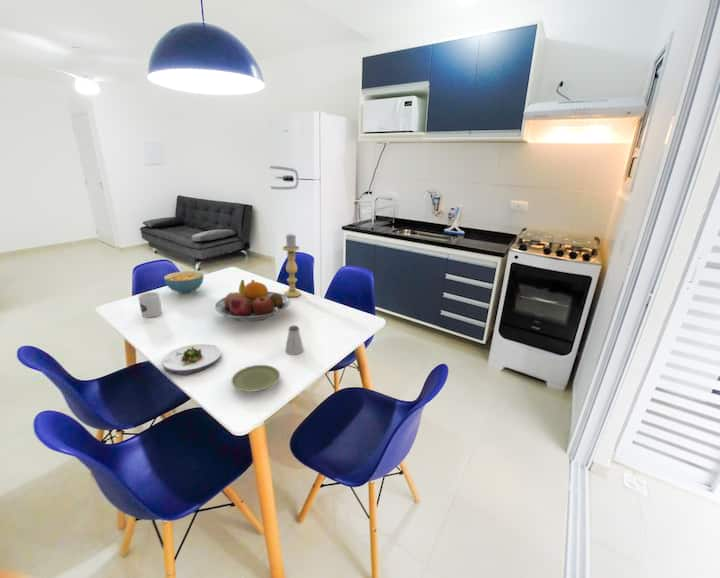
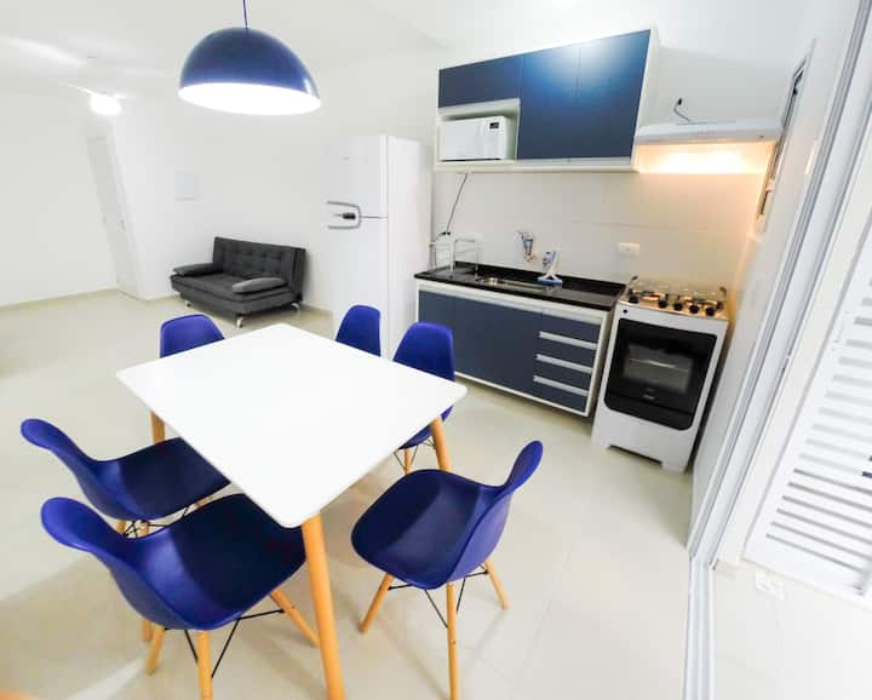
- cereal bowl [163,270,204,295]
- candle holder [282,233,302,298]
- mug [137,291,163,319]
- saltshaker [284,325,305,355]
- plate [230,364,281,393]
- salad plate [161,343,222,375]
- fruit bowl [214,279,291,322]
